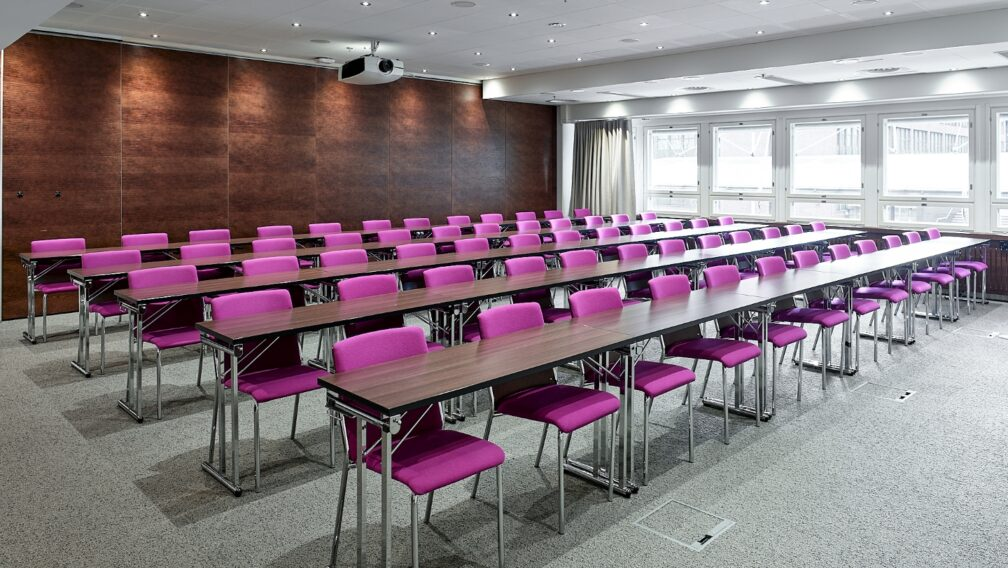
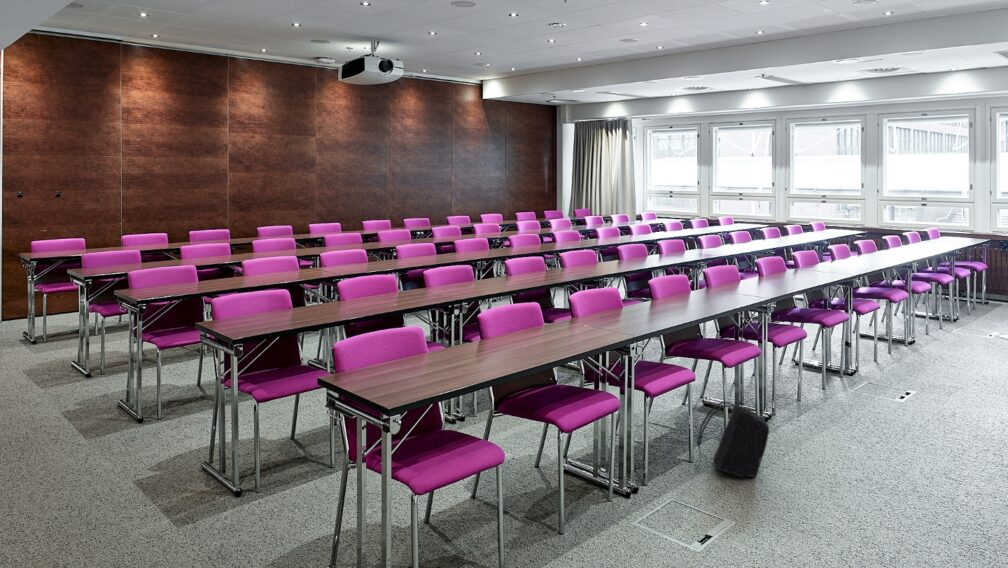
+ backpack [693,401,770,479]
